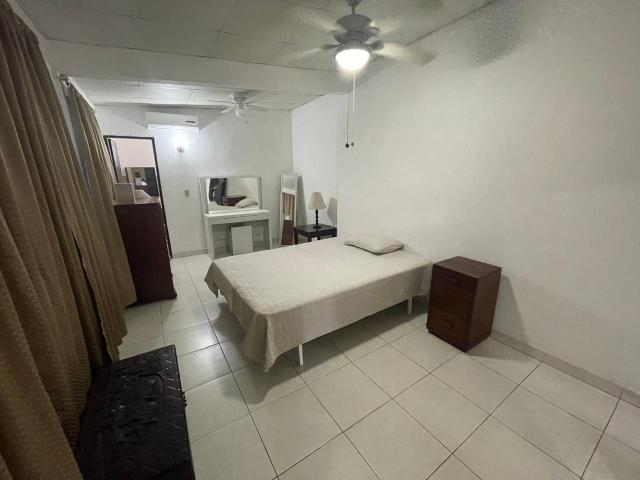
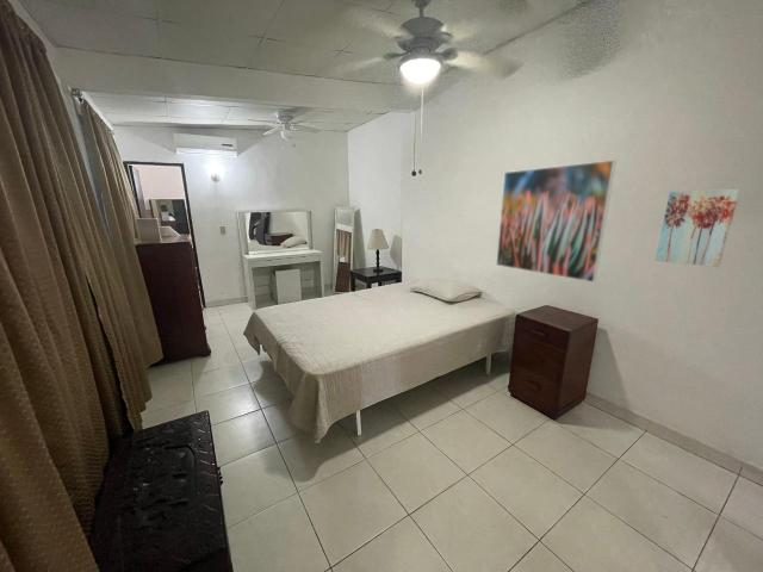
+ wall art [655,188,742,268]
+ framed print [495,158,618,284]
